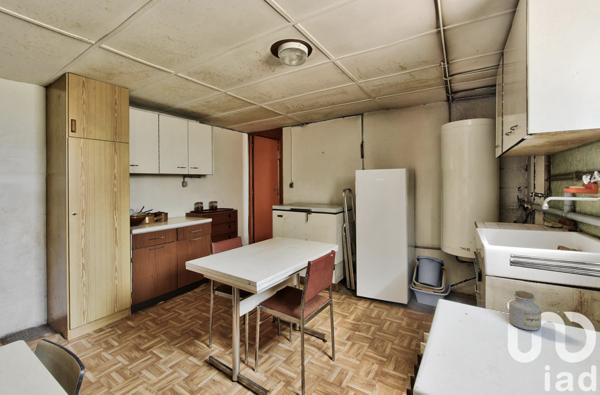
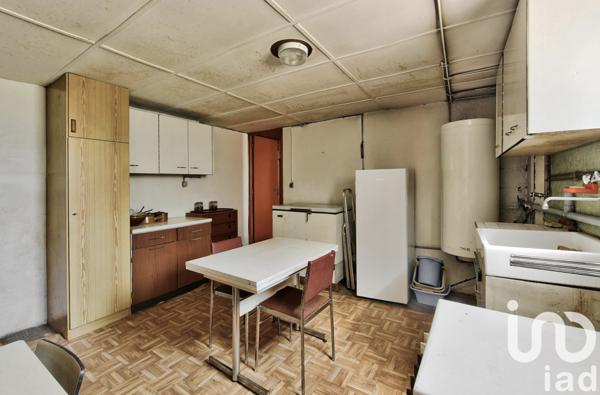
- jar [508,290,542,332]
